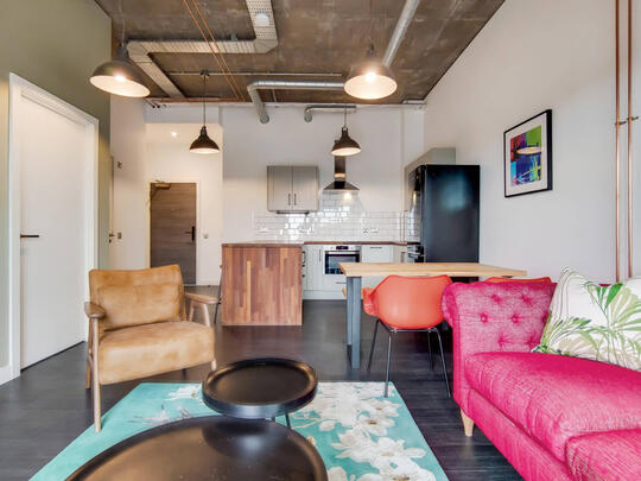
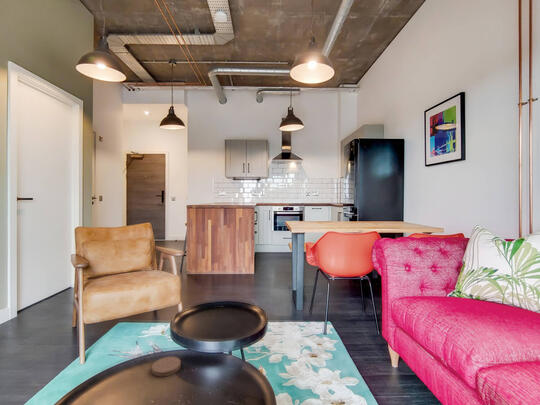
+ coaster [151,356,182,377]
